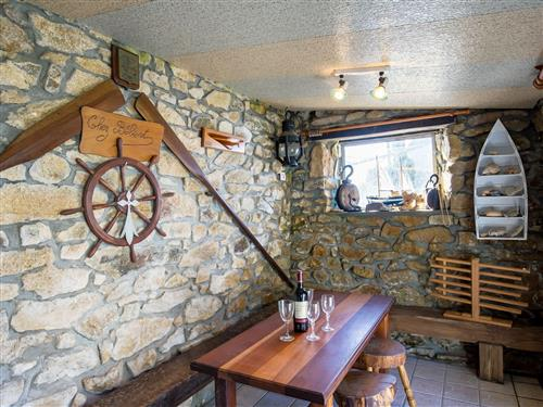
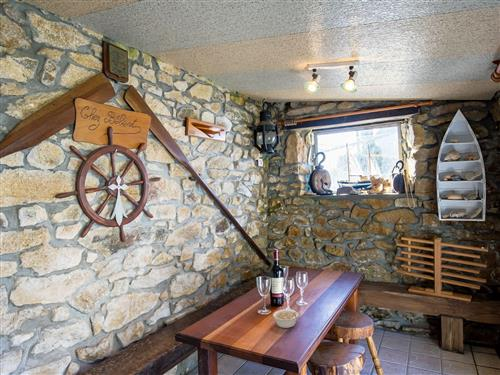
+ legume [272,308,302,329]
